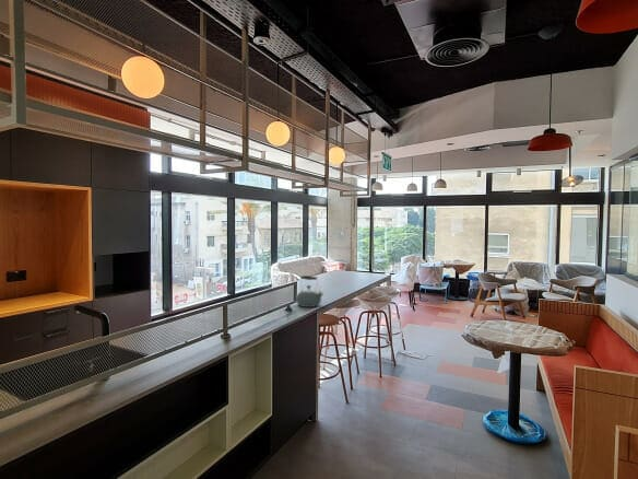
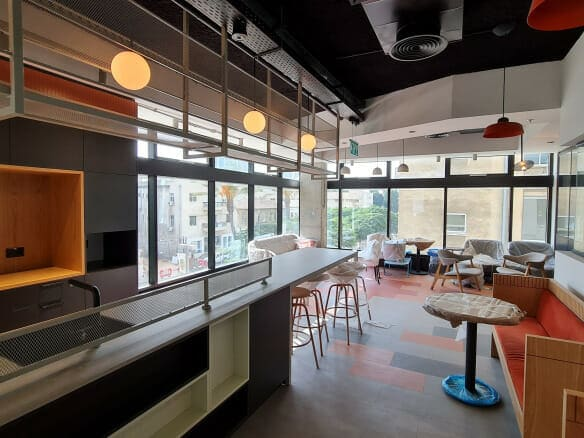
- kettle [295,274,326,308]
